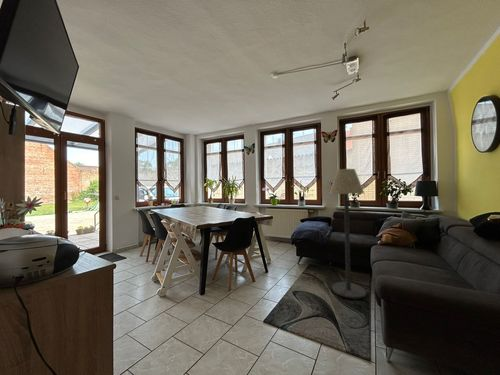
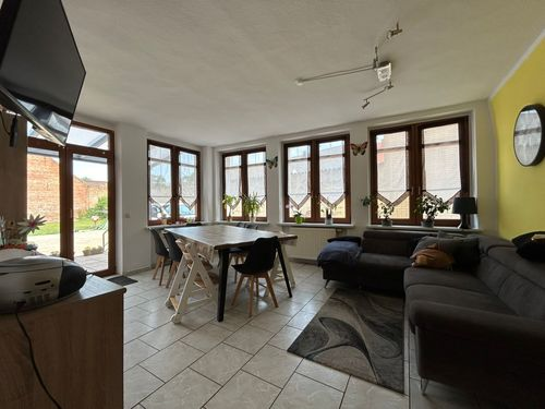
- floor lamp [328,168,367,299]
